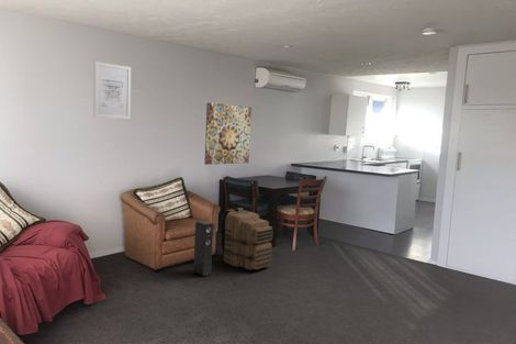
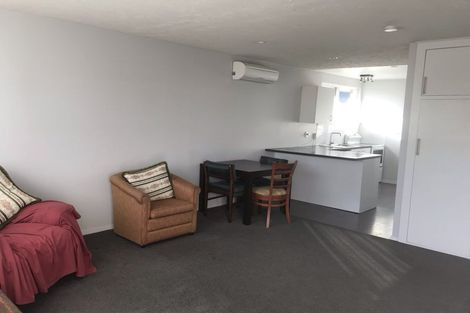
- wall art [93,60,132,120]
- wall art [203,102,253,166]
- backpack [220,207,273,271]
- speaker [191,220,214,277]
